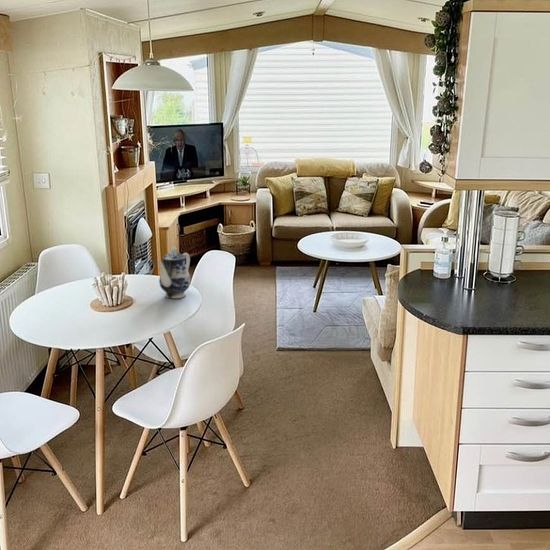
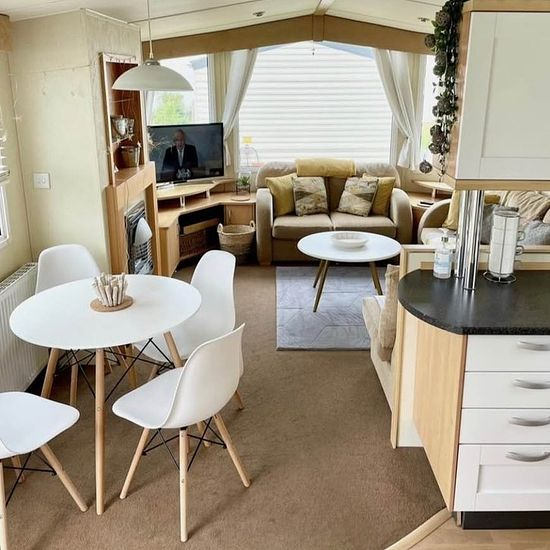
- teapot [157,245,191,299]
